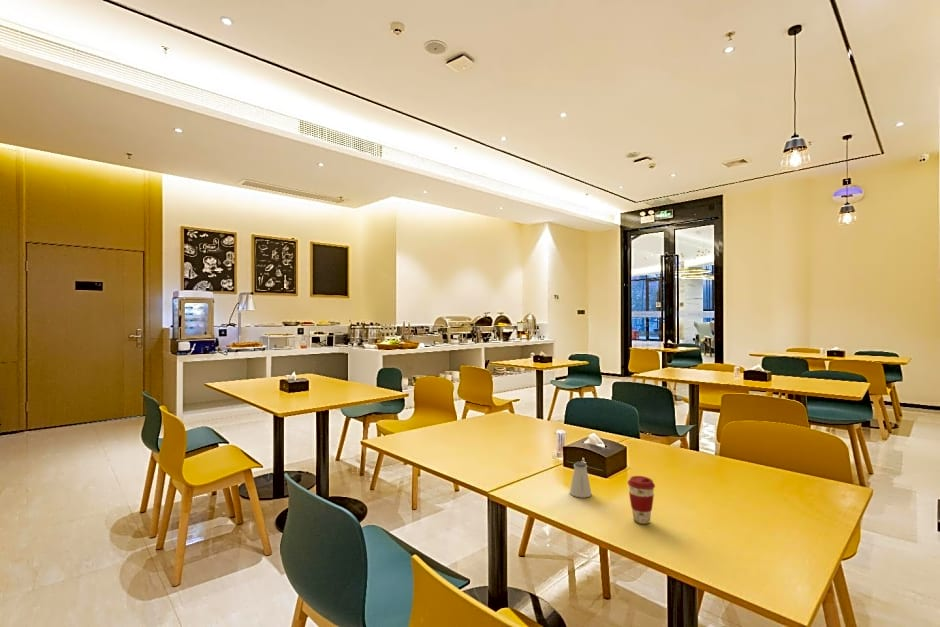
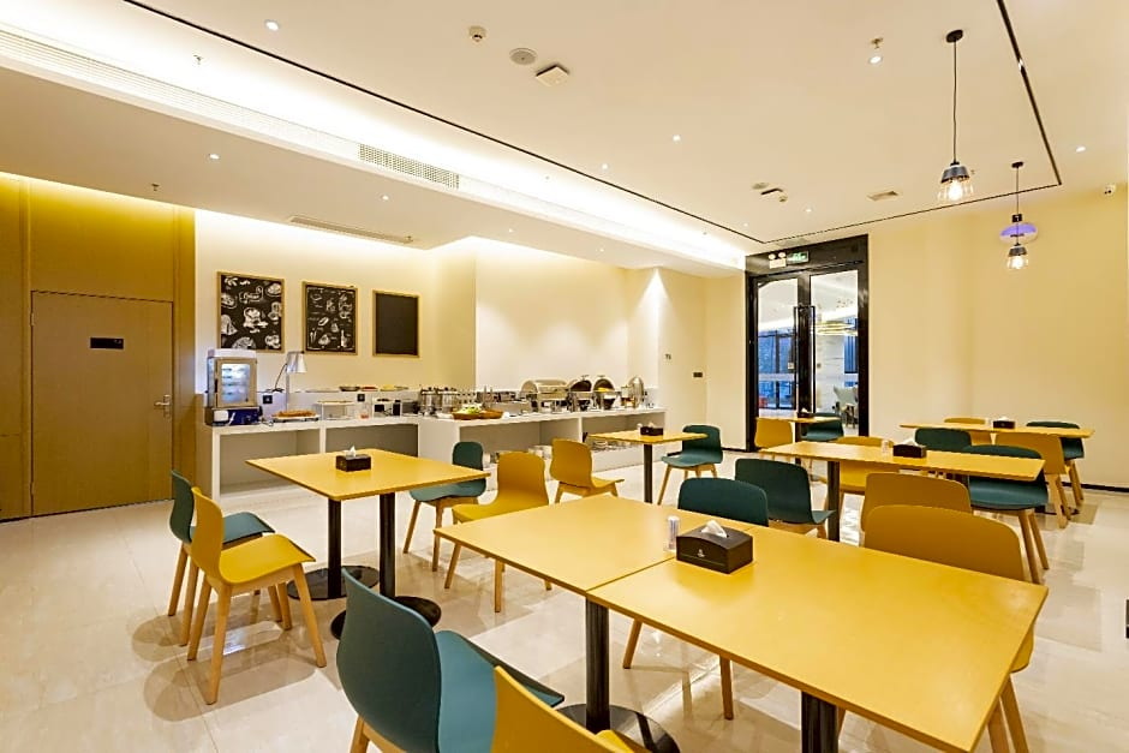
- saltshaker [569,461,592,499]
- coffee cup [627,475,656,525]
